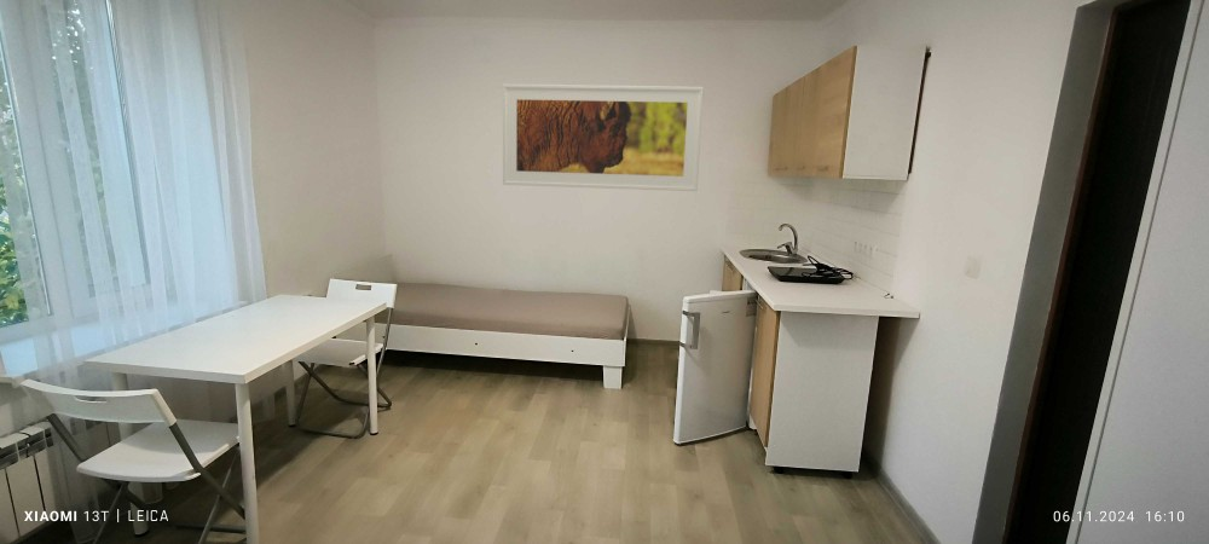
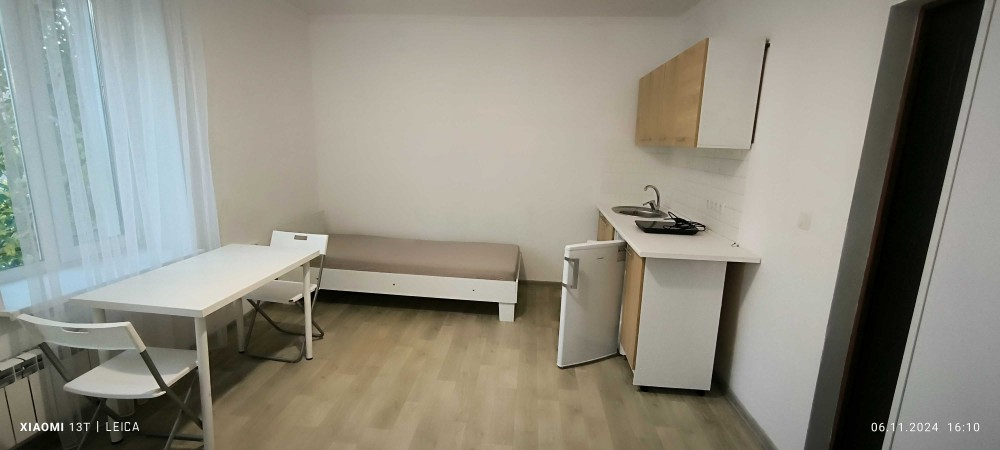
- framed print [502,83,705,192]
